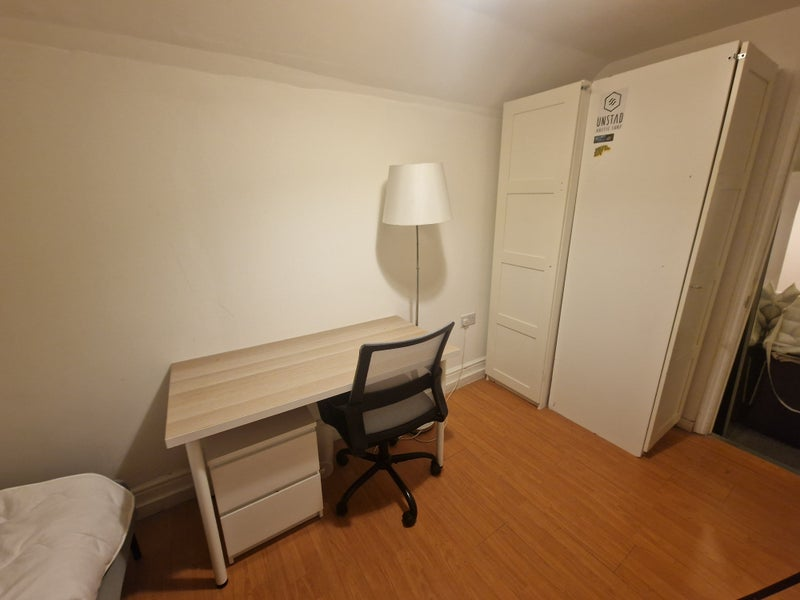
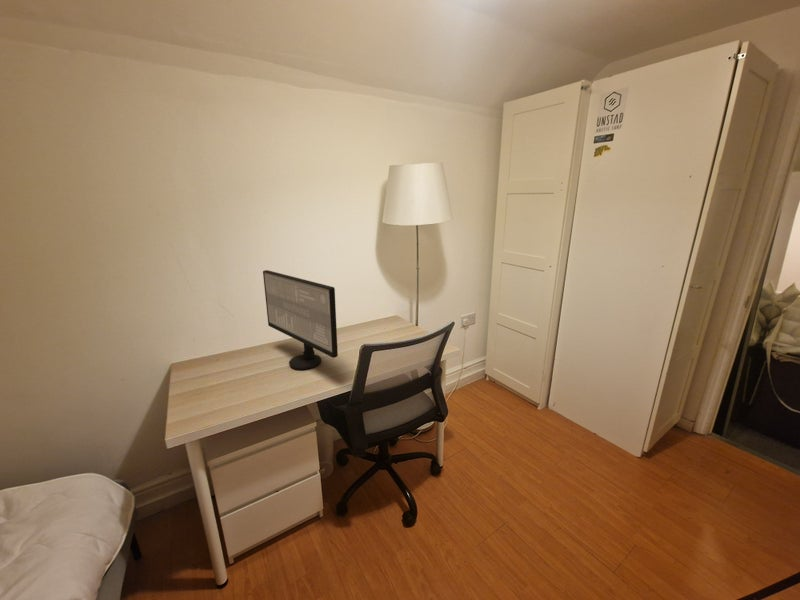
+ computer monitor [262,269,339,371]
